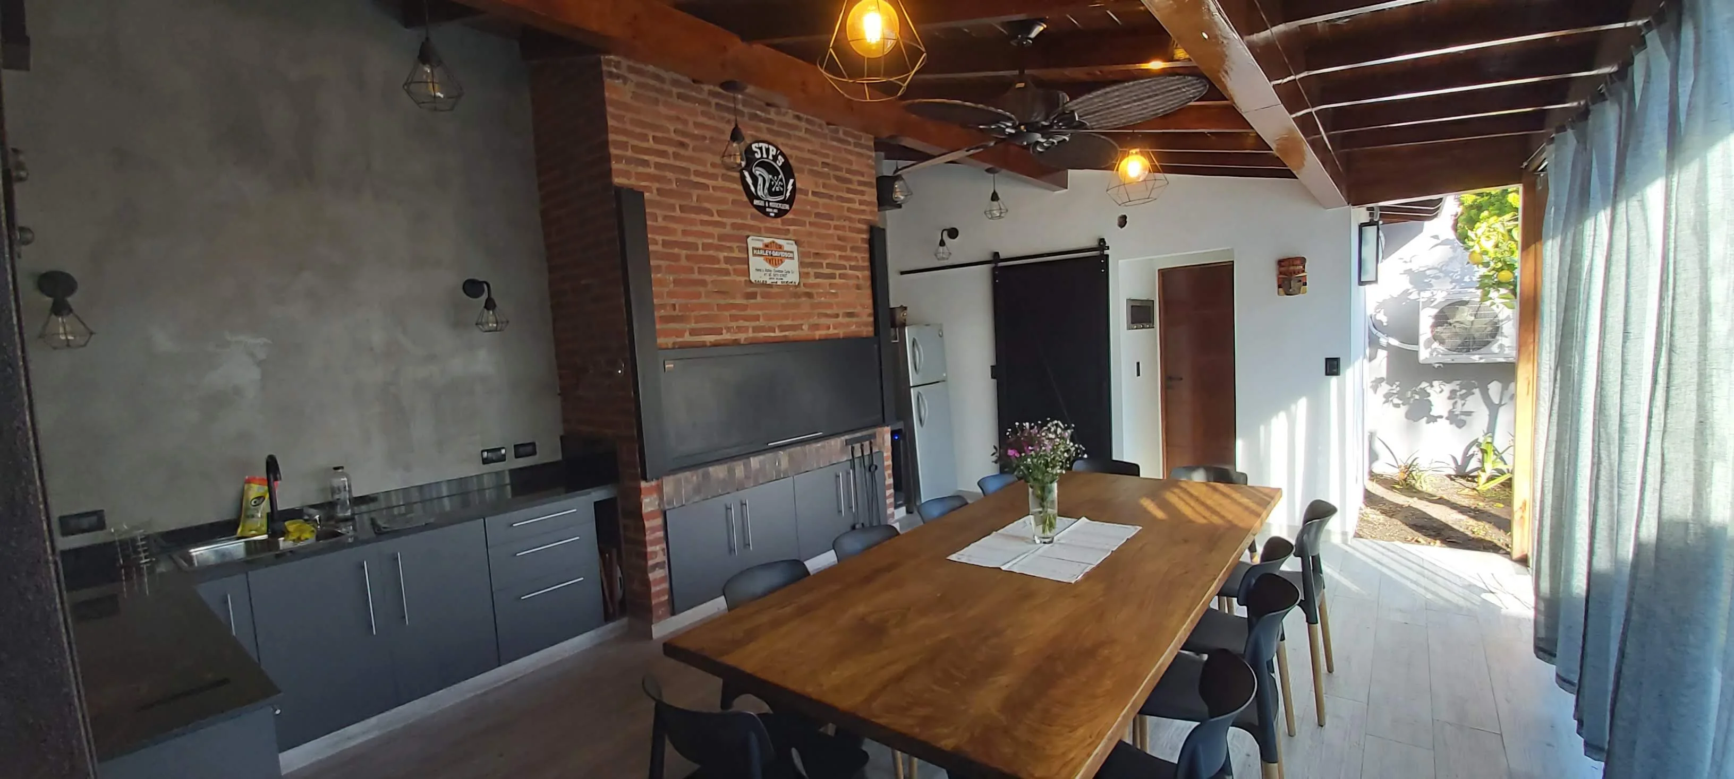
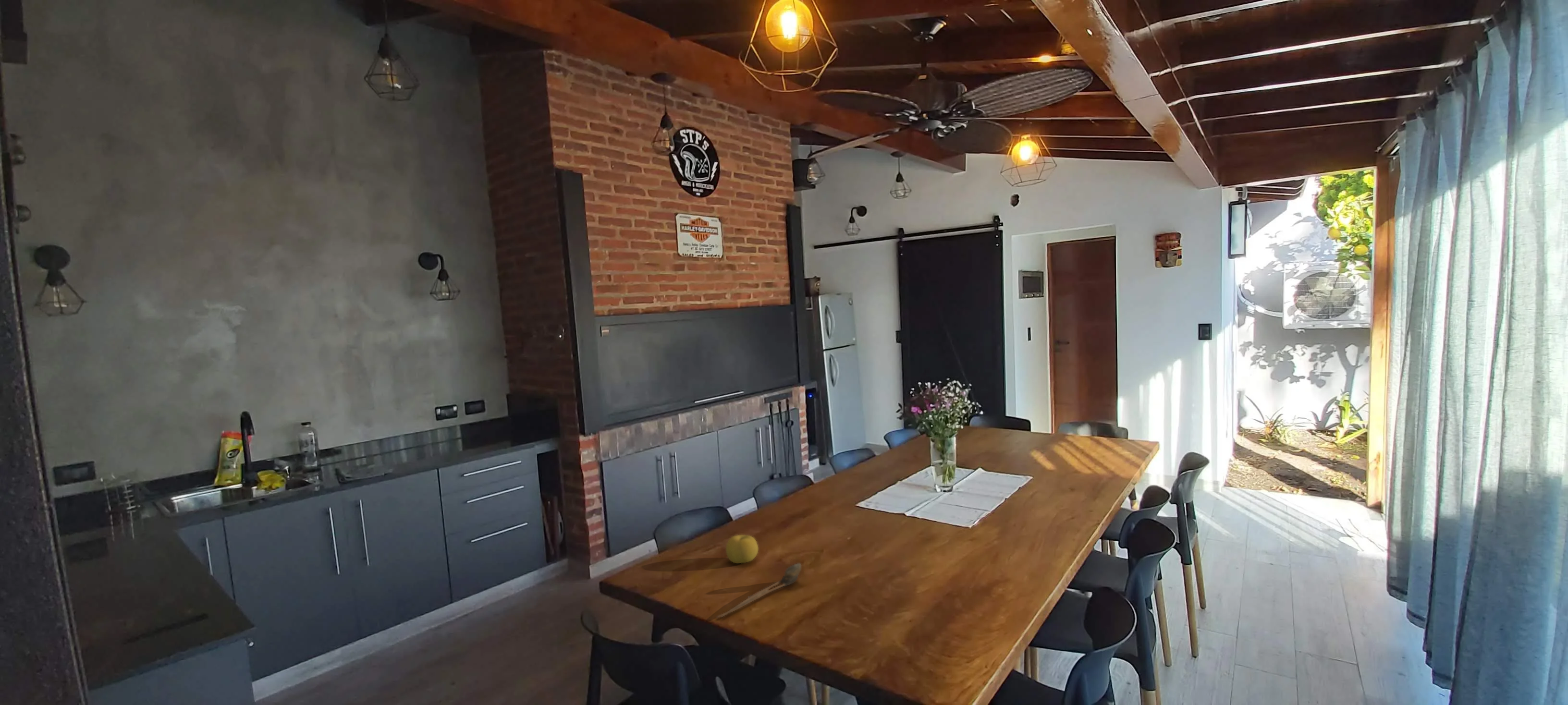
+ spoon [716,563,801,619]
+ fruit [725,534,759,564]
